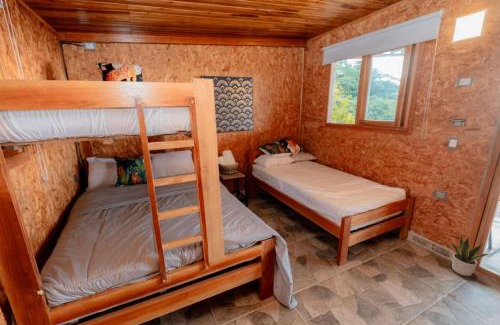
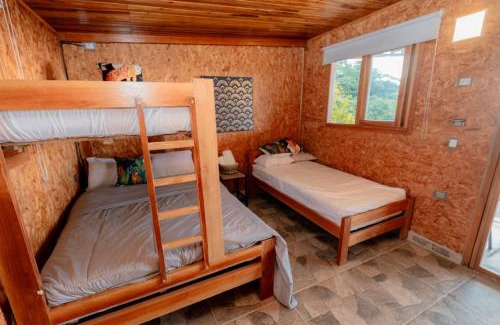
- potted plant [450,235,490,277]
